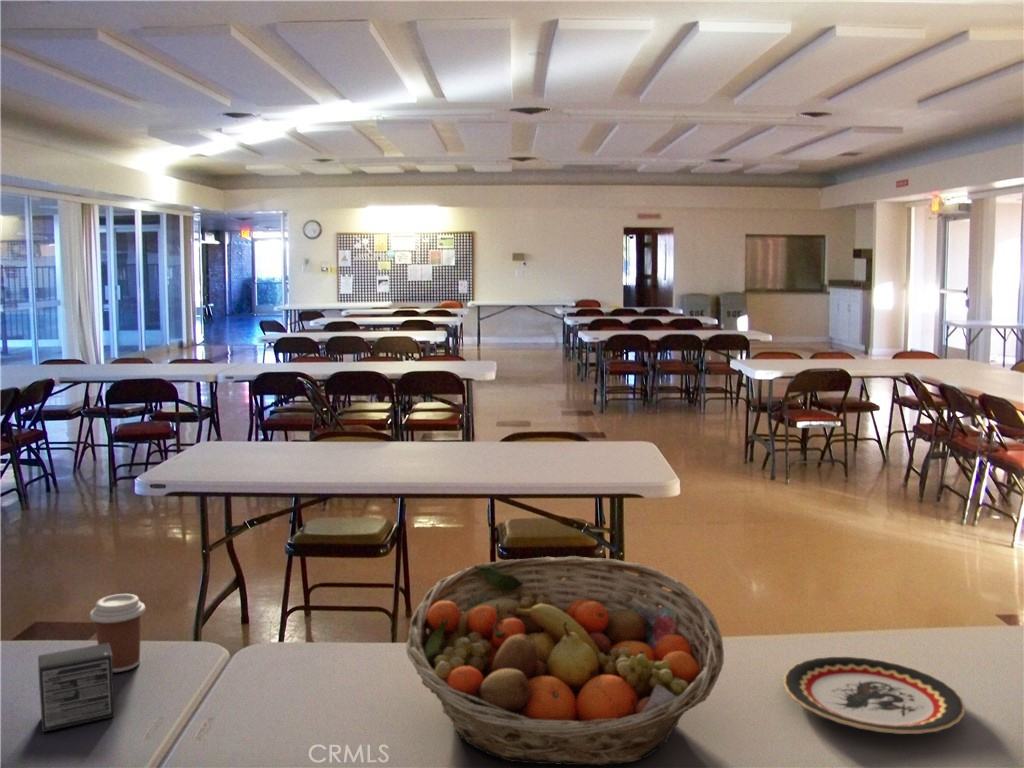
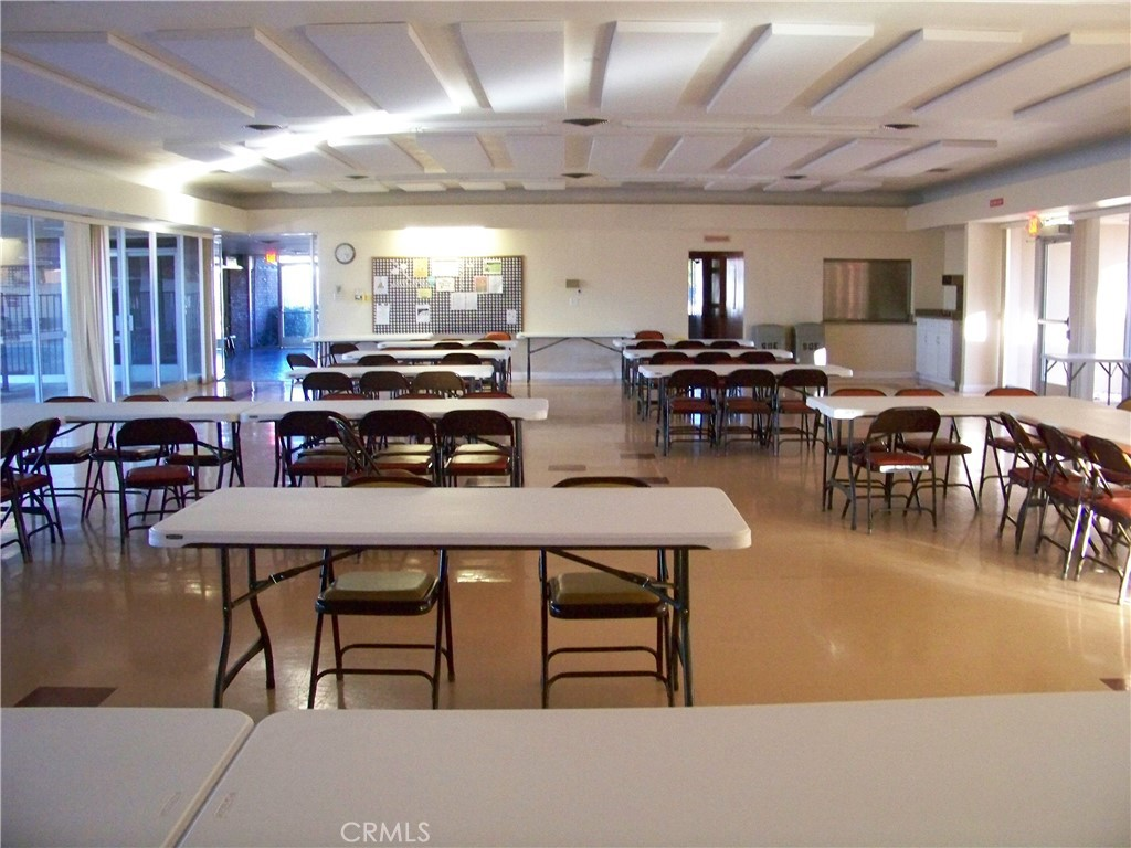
- coffee cup [89,593,147,673]
- small box [37,643,117,733]
- fruit basket [405,555,725,766]
- plate [782,656,966,735]
